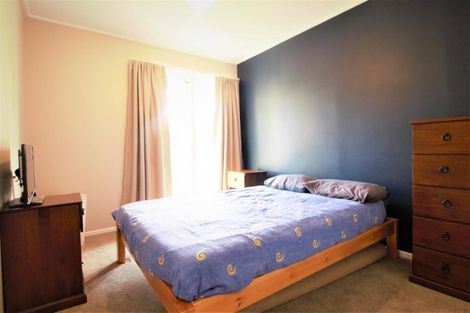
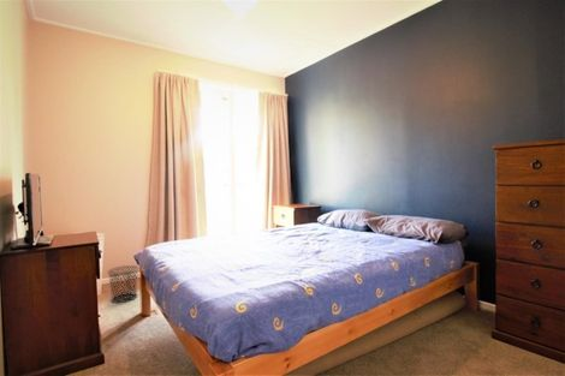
+ waste bin [107,264,139,304]
